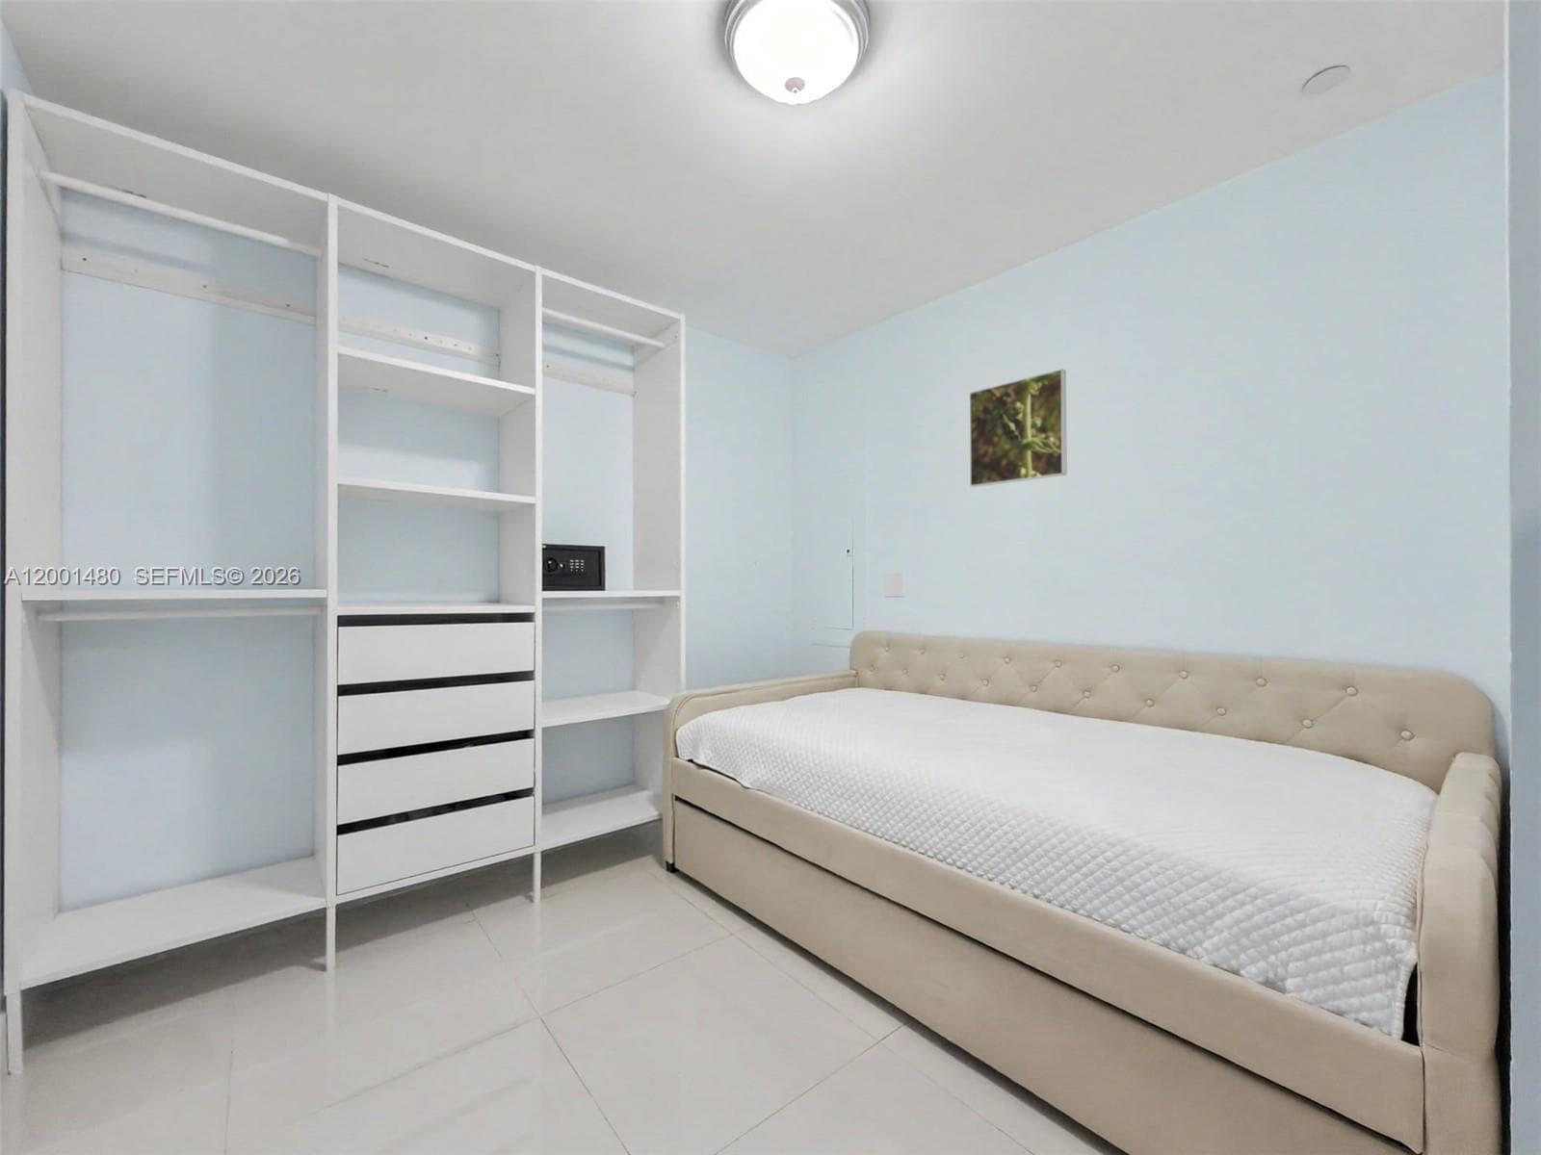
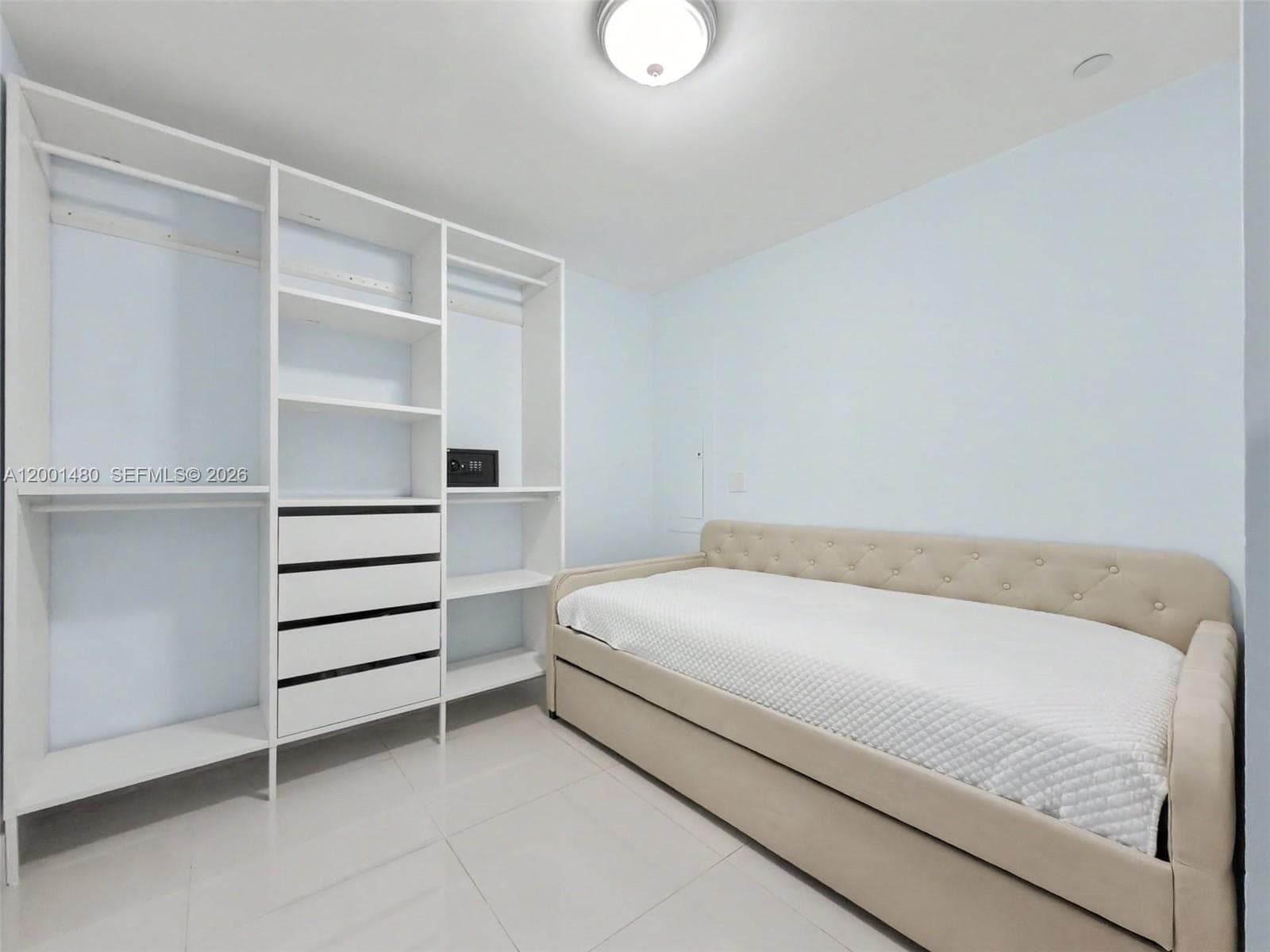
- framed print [969,368,1068,488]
